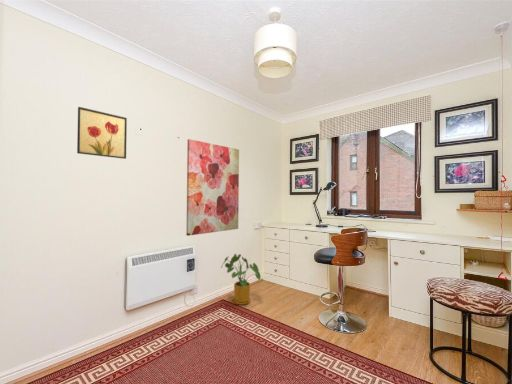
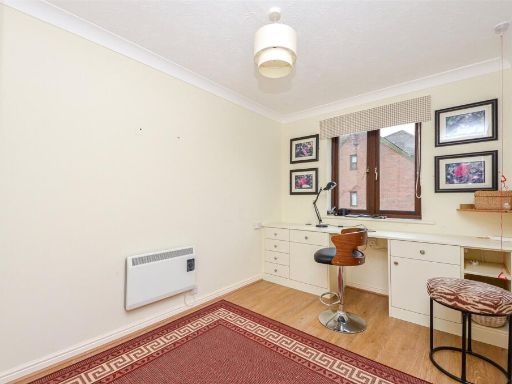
- wall art [76,106,128,160]
- house plant [220,253,262,306]
- wall art [185,138,240,237]
